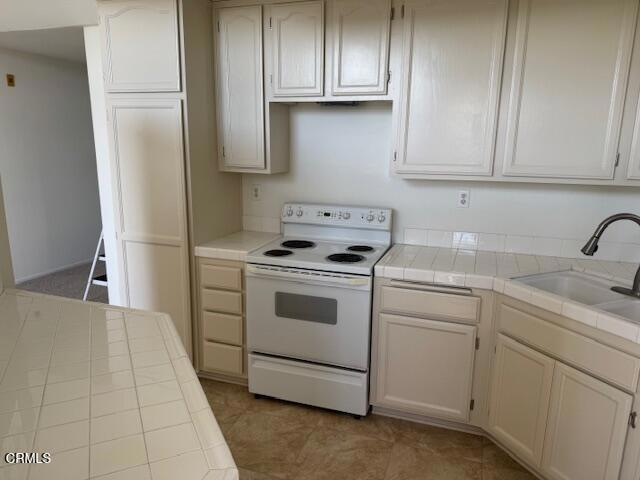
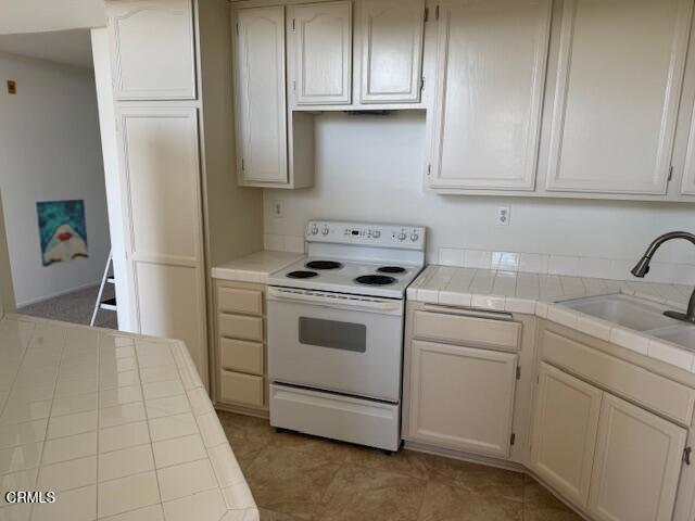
+ wall art [35,199,90,268]
